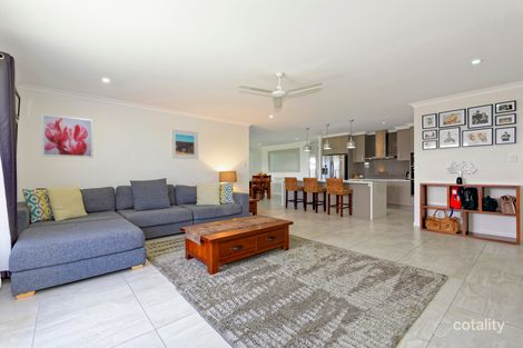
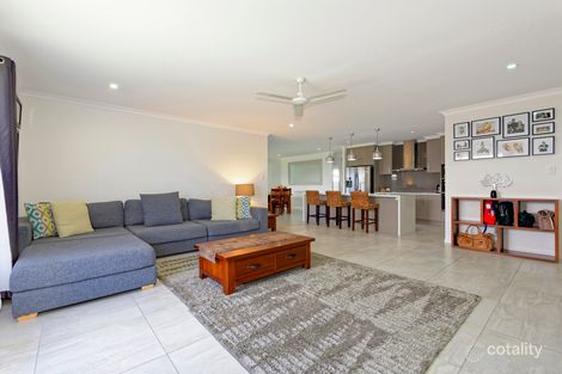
- wall art [40,112,95,159]
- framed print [170,128,199,160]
